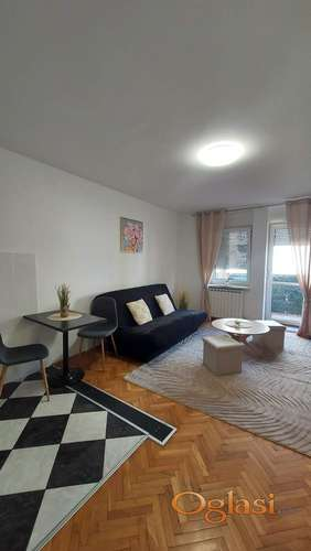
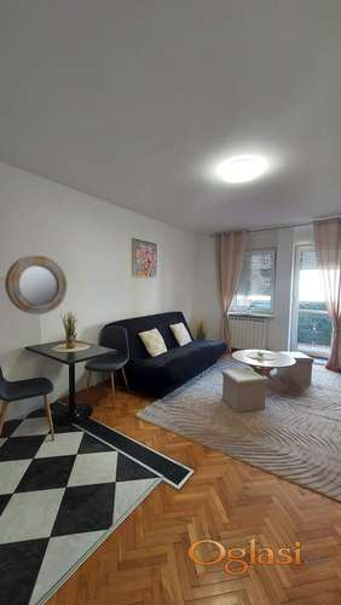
+ home mirror [4,254,68,316]
